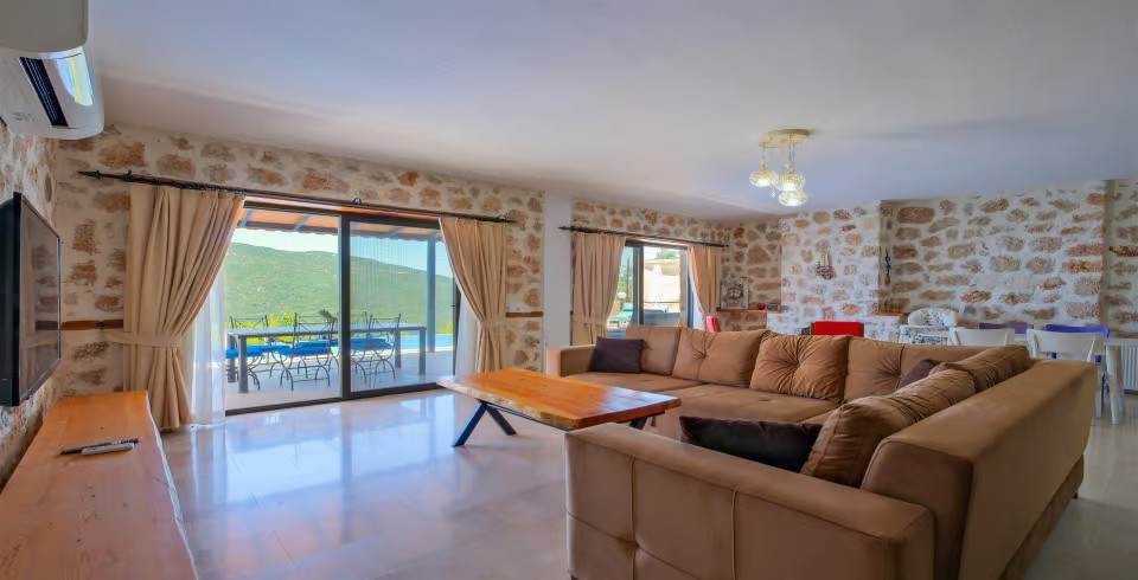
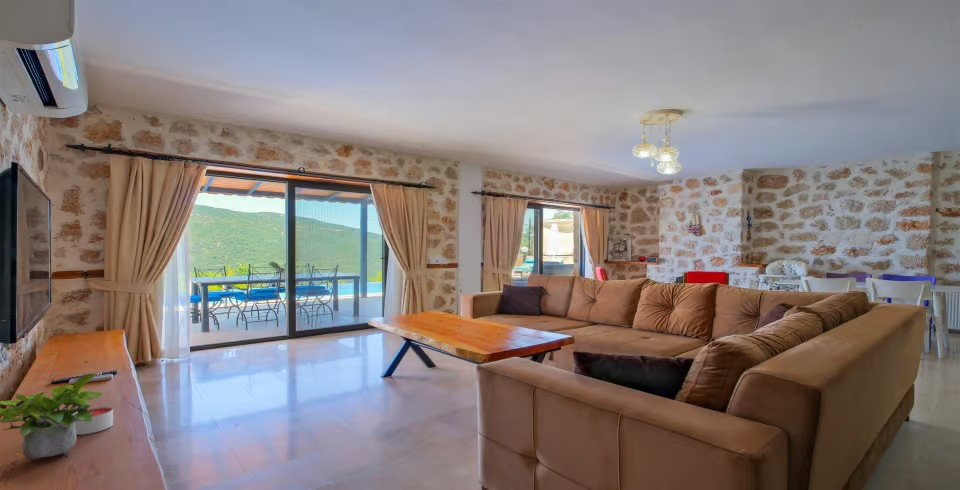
+ potted plant [0,372,104,461]
+ candle [72,405,114,436]
